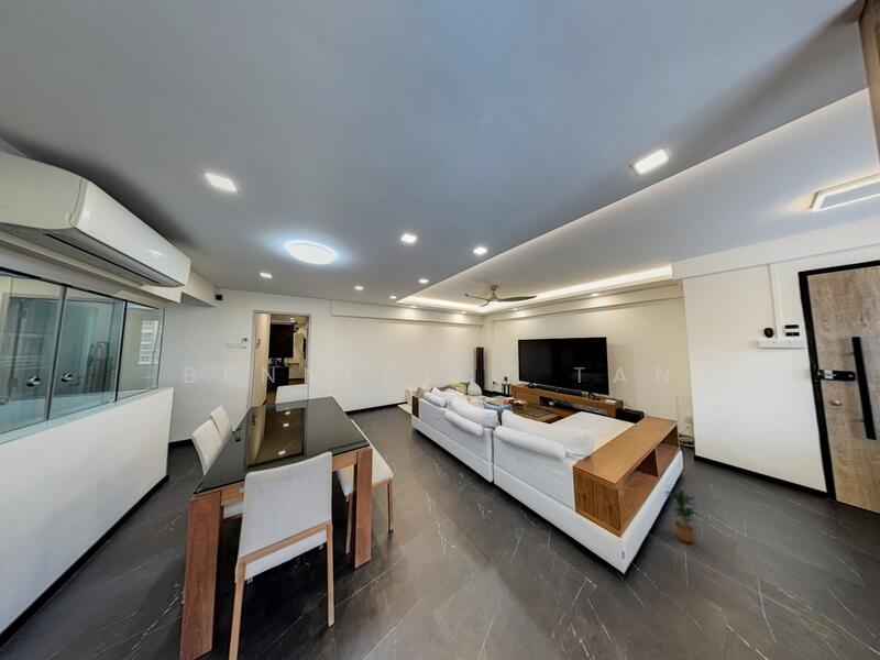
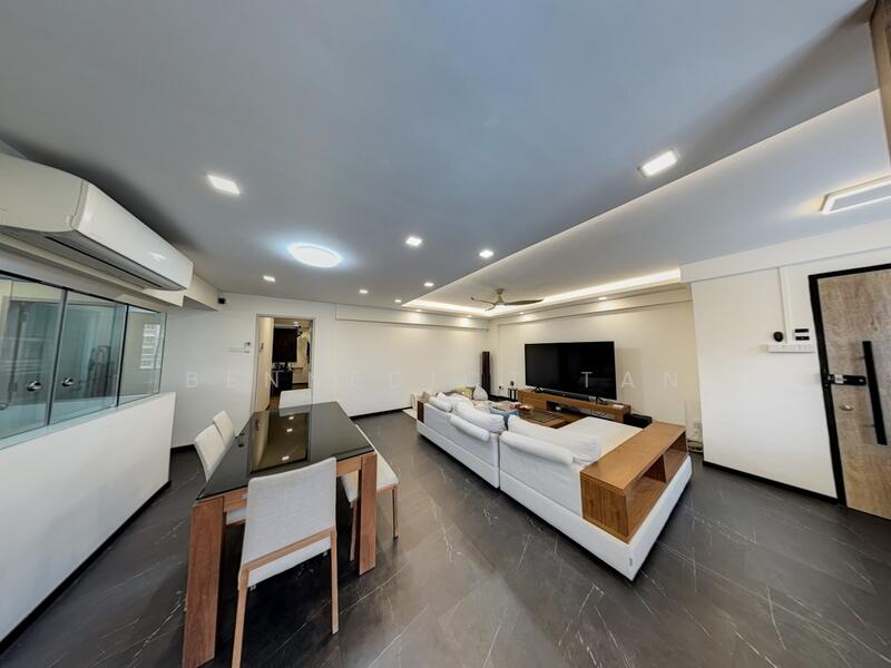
- potted plant [663,483,698,543]
